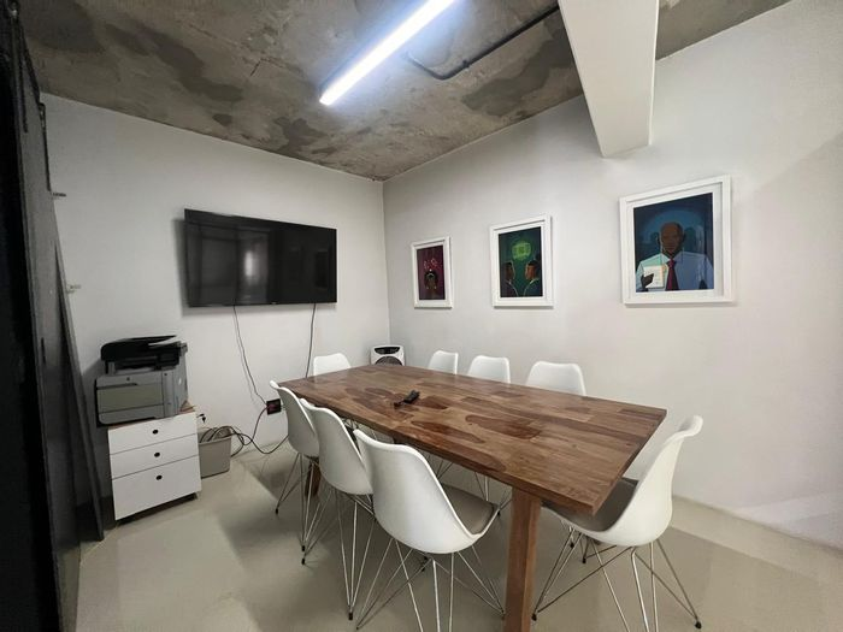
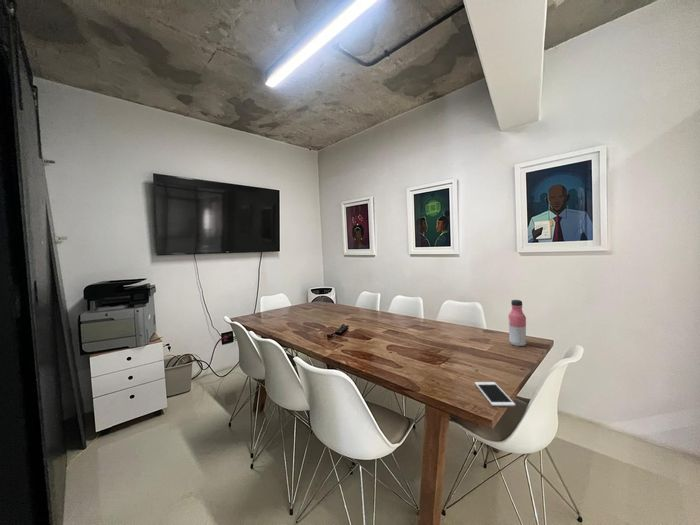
+ cell phone [474,381,516,407]
+ water bottle [507,299,527,347]
